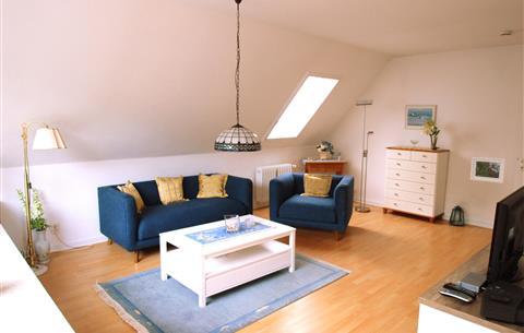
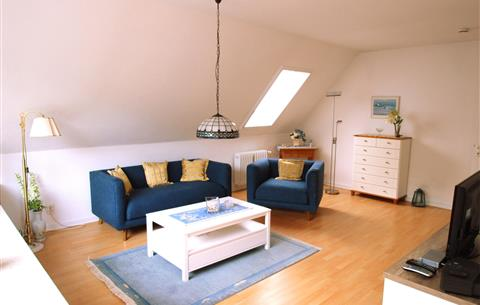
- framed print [469,155,507,185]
